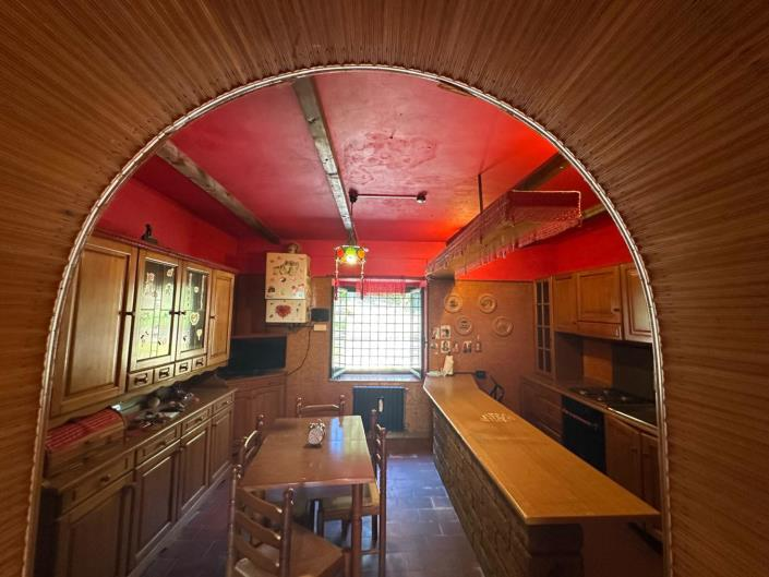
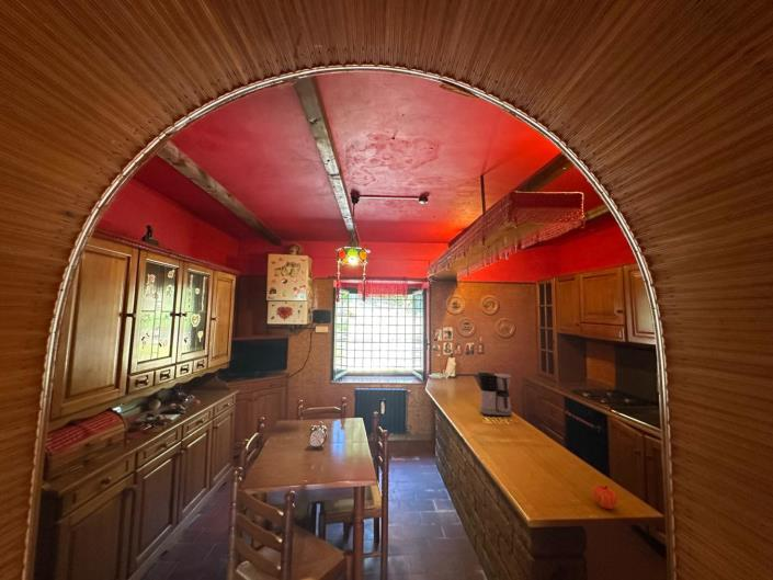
+ coffee maker [478,372,513,418]
+ fruit [592,485,618,510]
